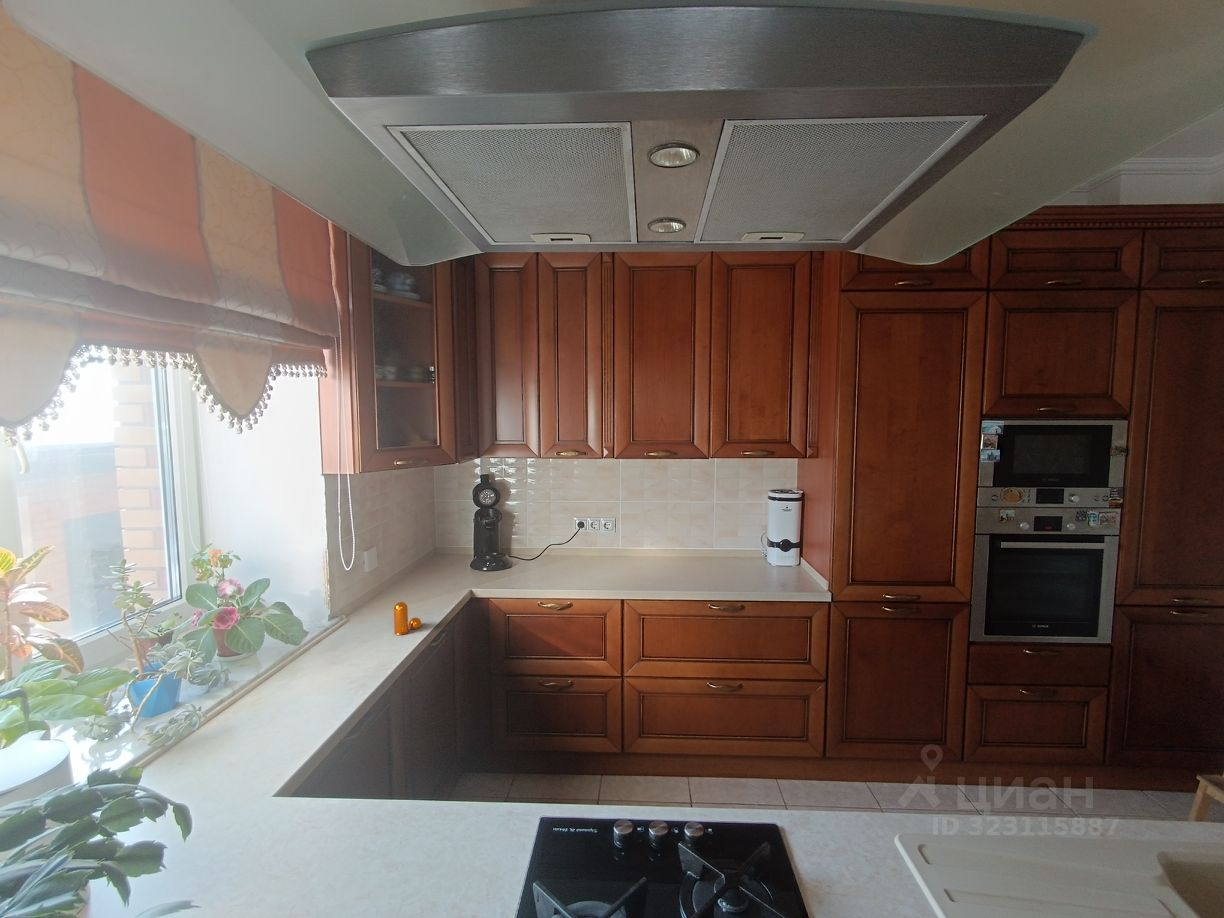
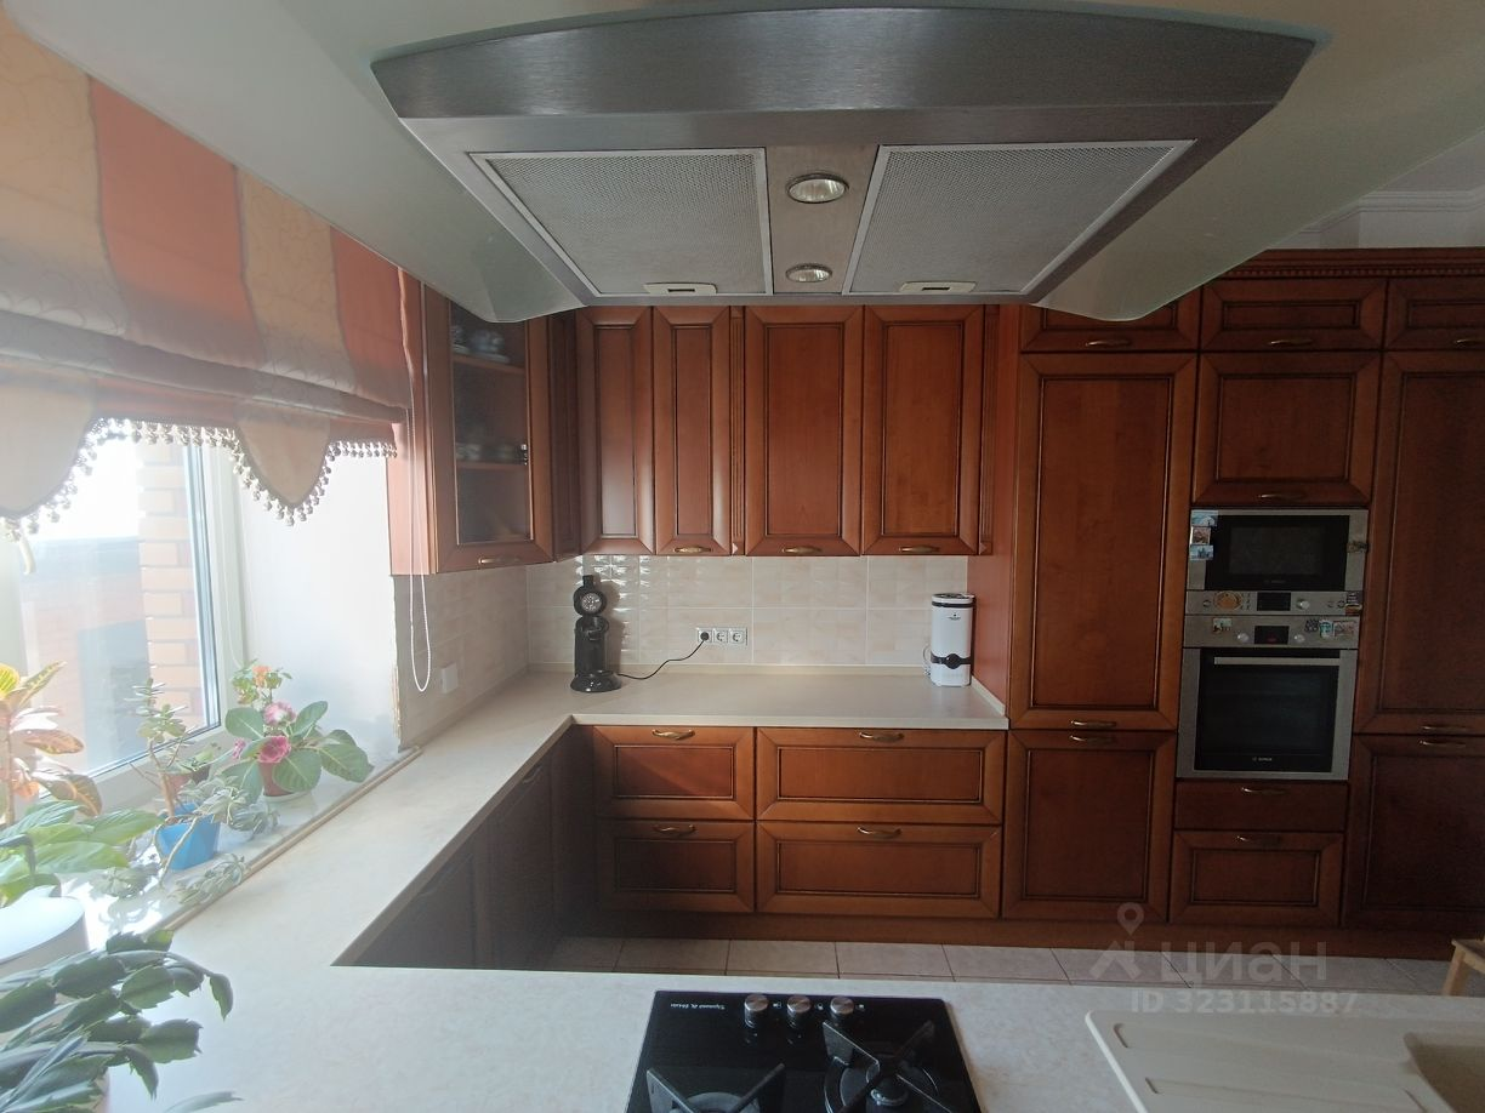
- pepper shaker [393,601,423,636]
